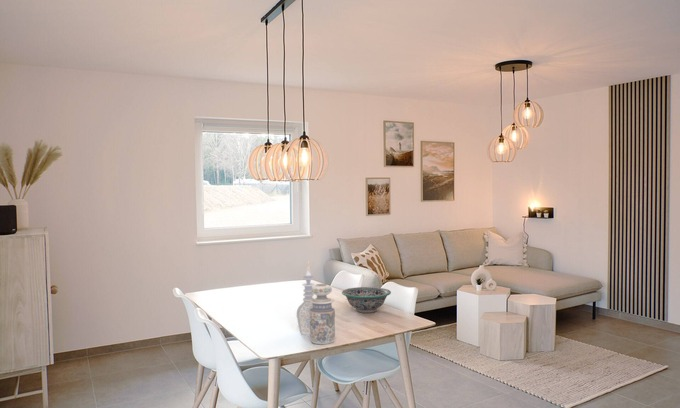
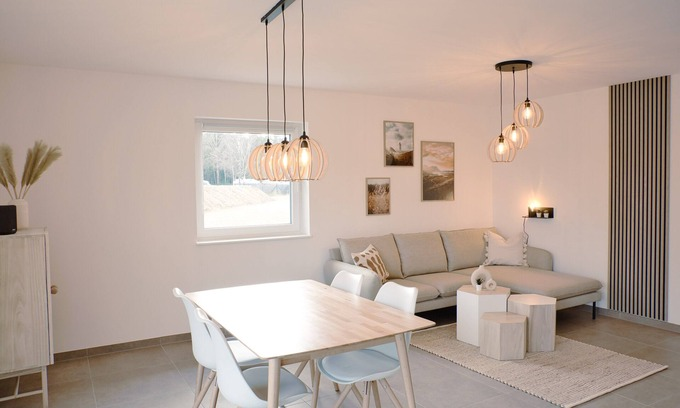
- decorative bowl [341,286,392,314]
- decorative vase [295,259,336,345]
